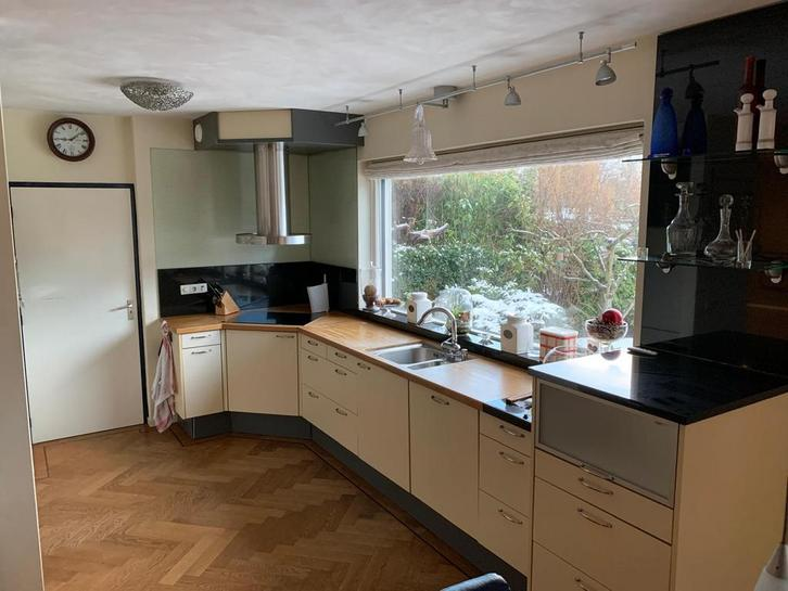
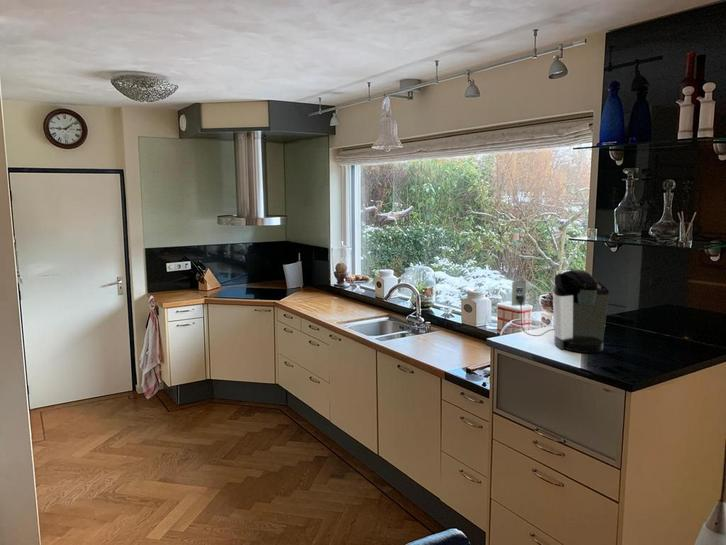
+ coffee maker [511,269,610,354]
